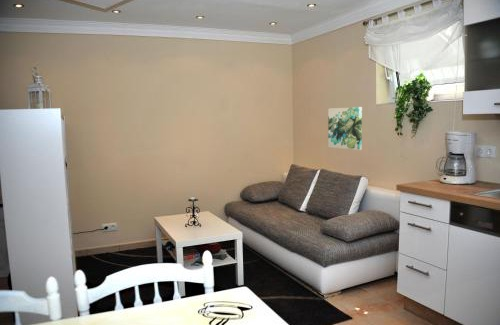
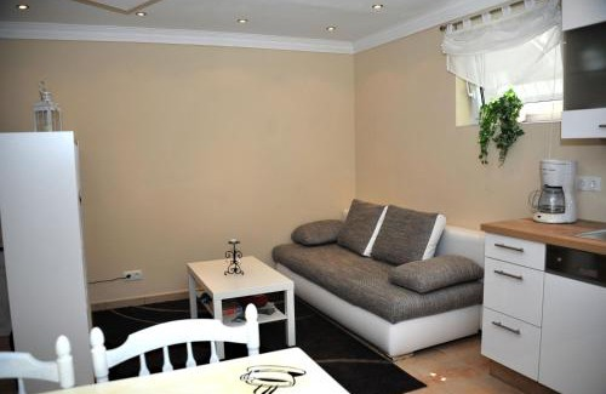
- wall art [327,106,363,151]
